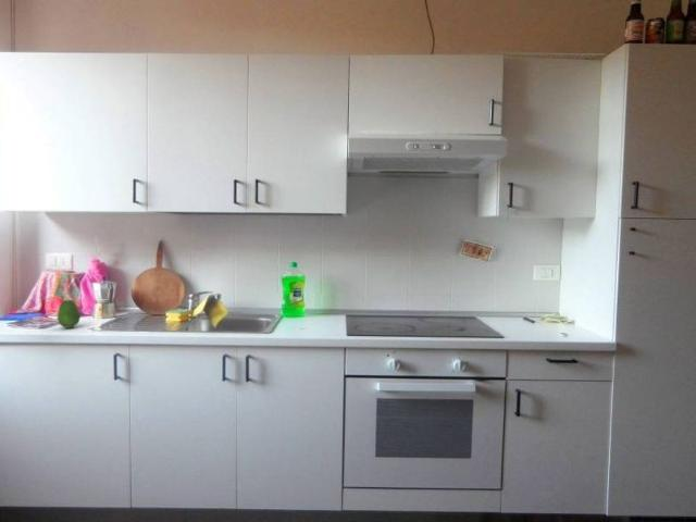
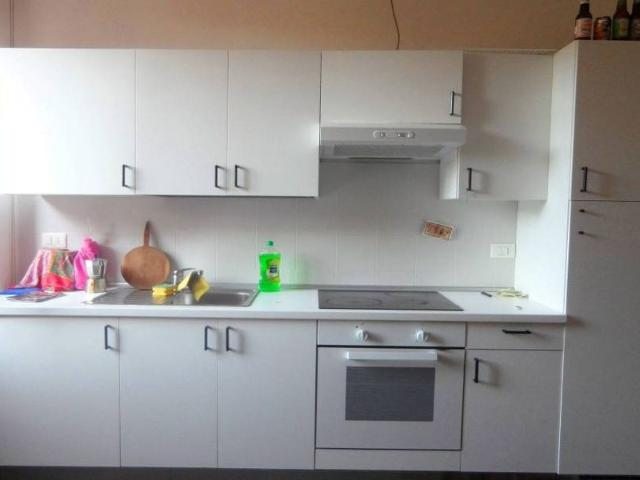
- fruit [57,298,82,330]
